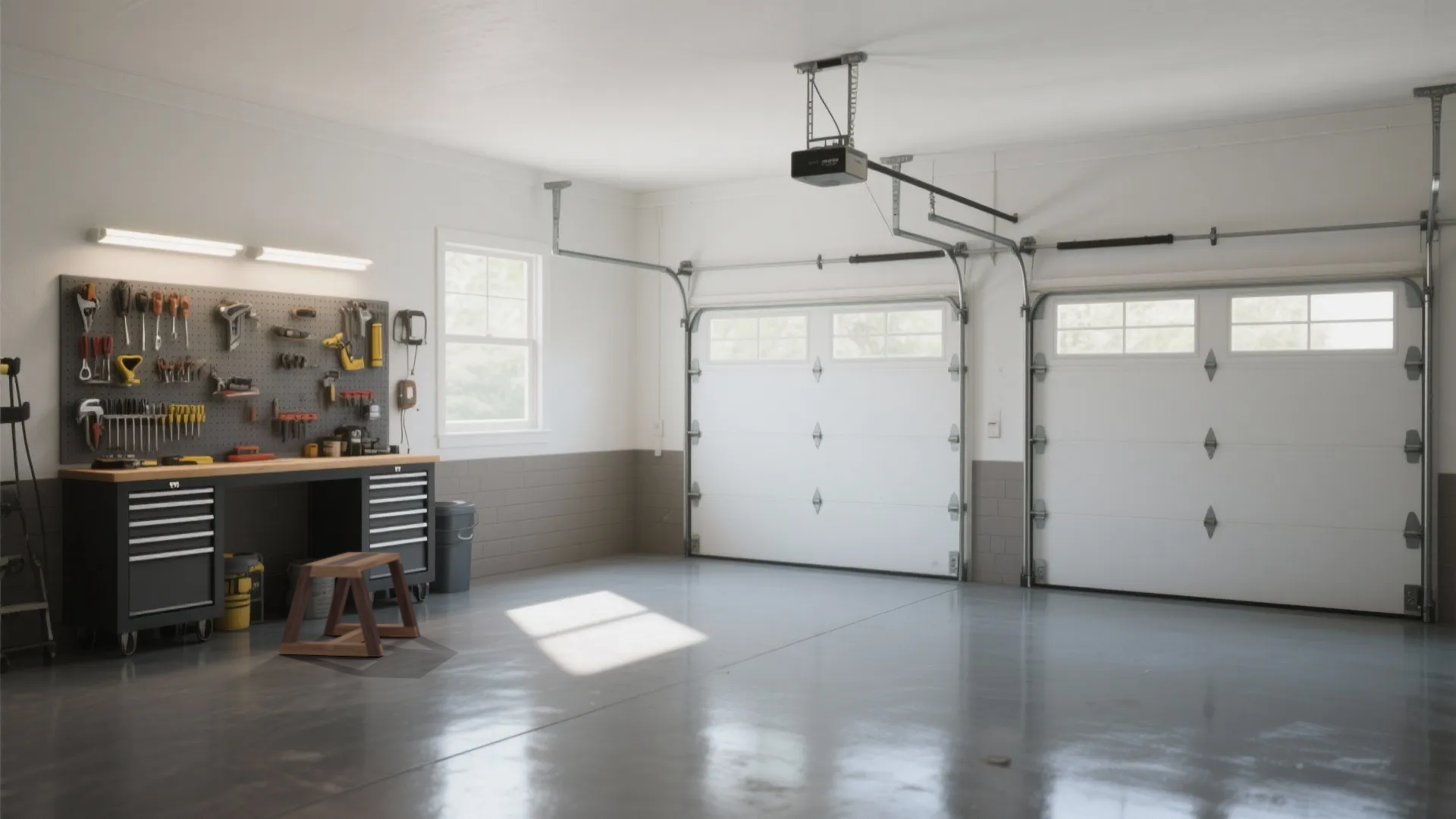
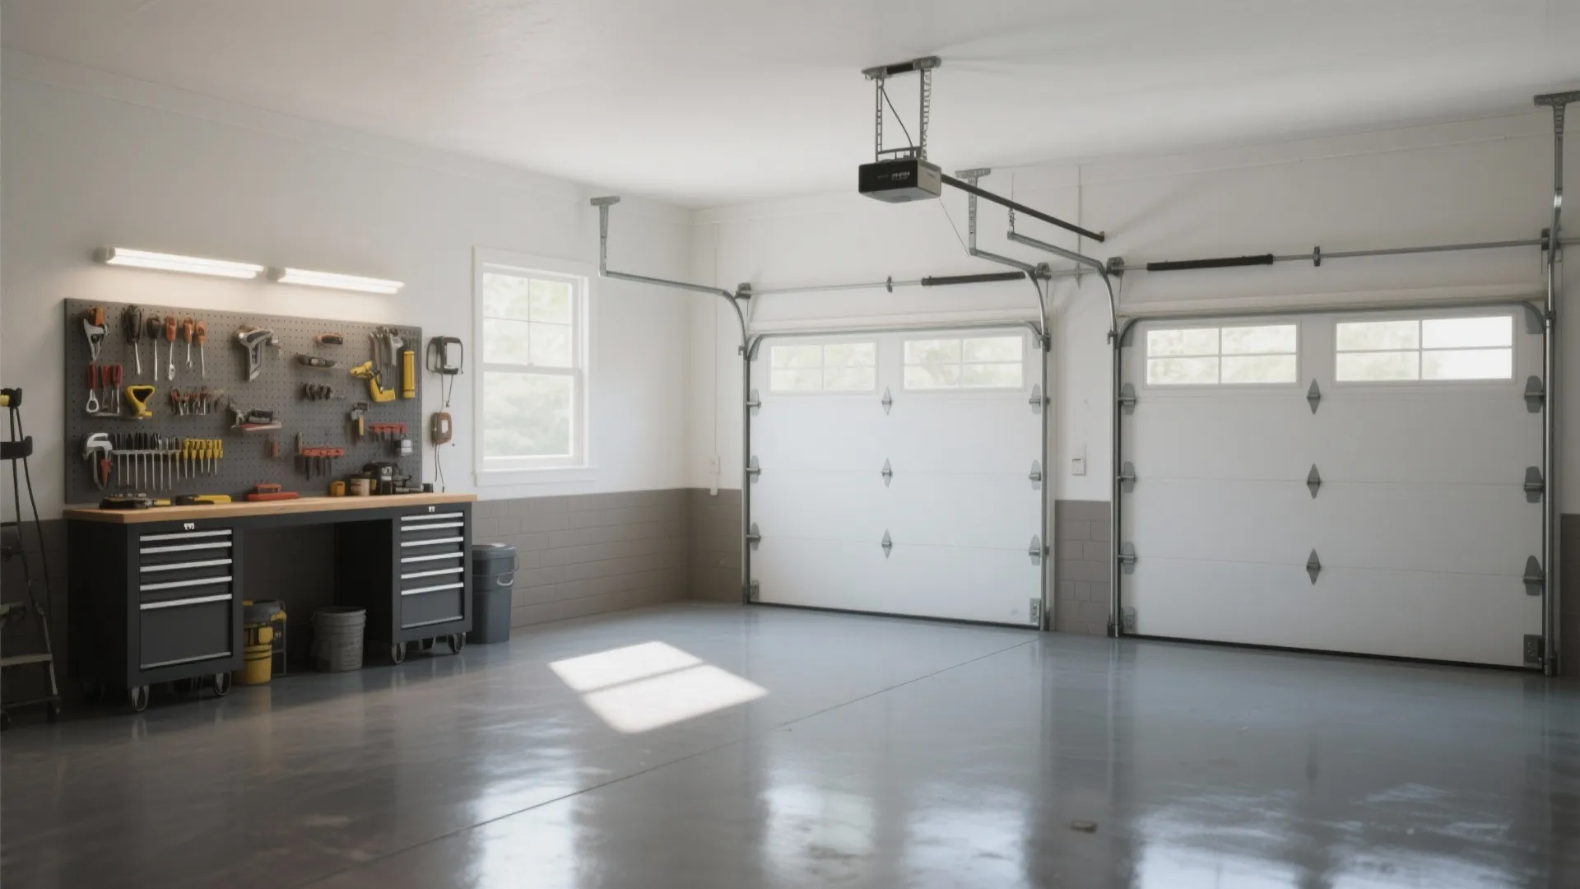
- stool [278,551,421,657]
